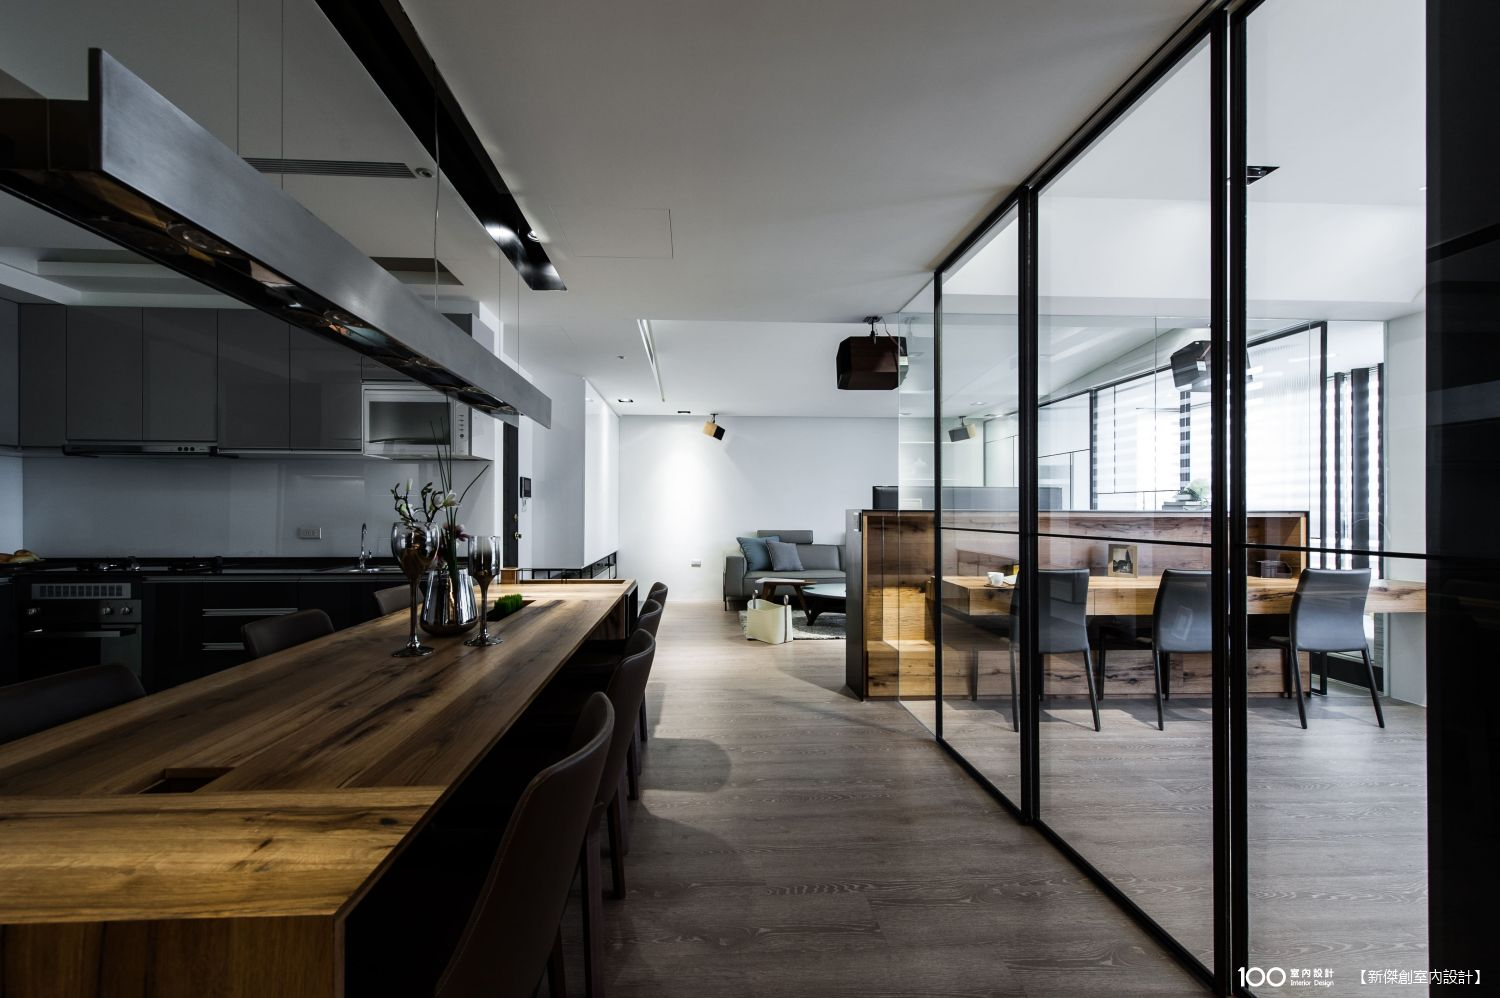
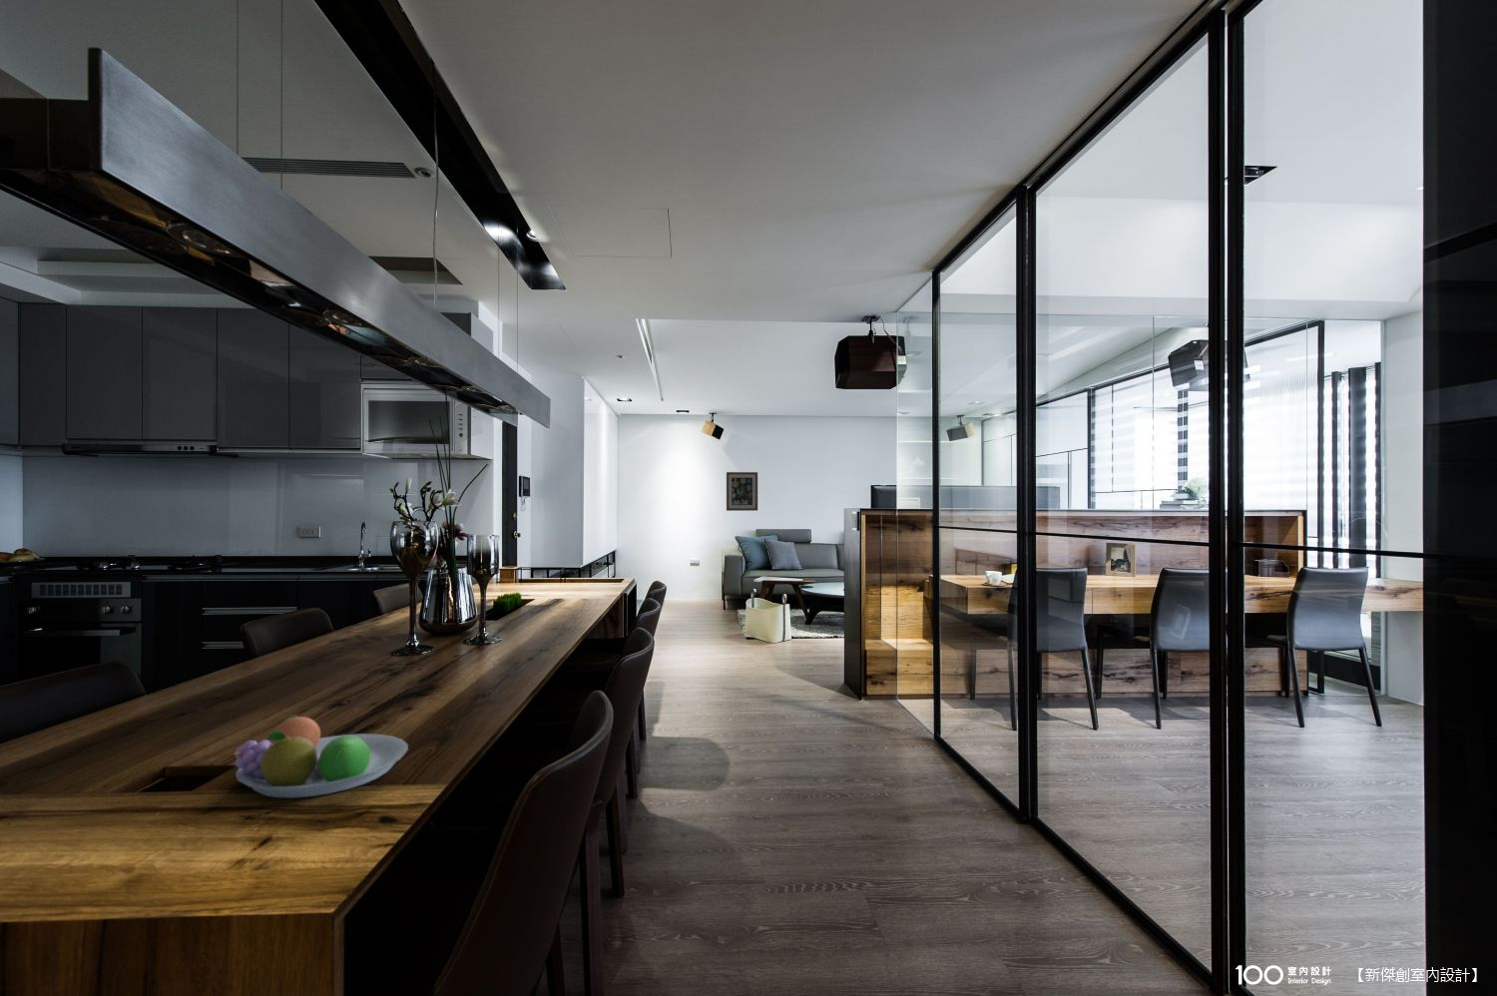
+ fruit bowl [232,714,409,799]
+ wall art [726,471,758,512]
